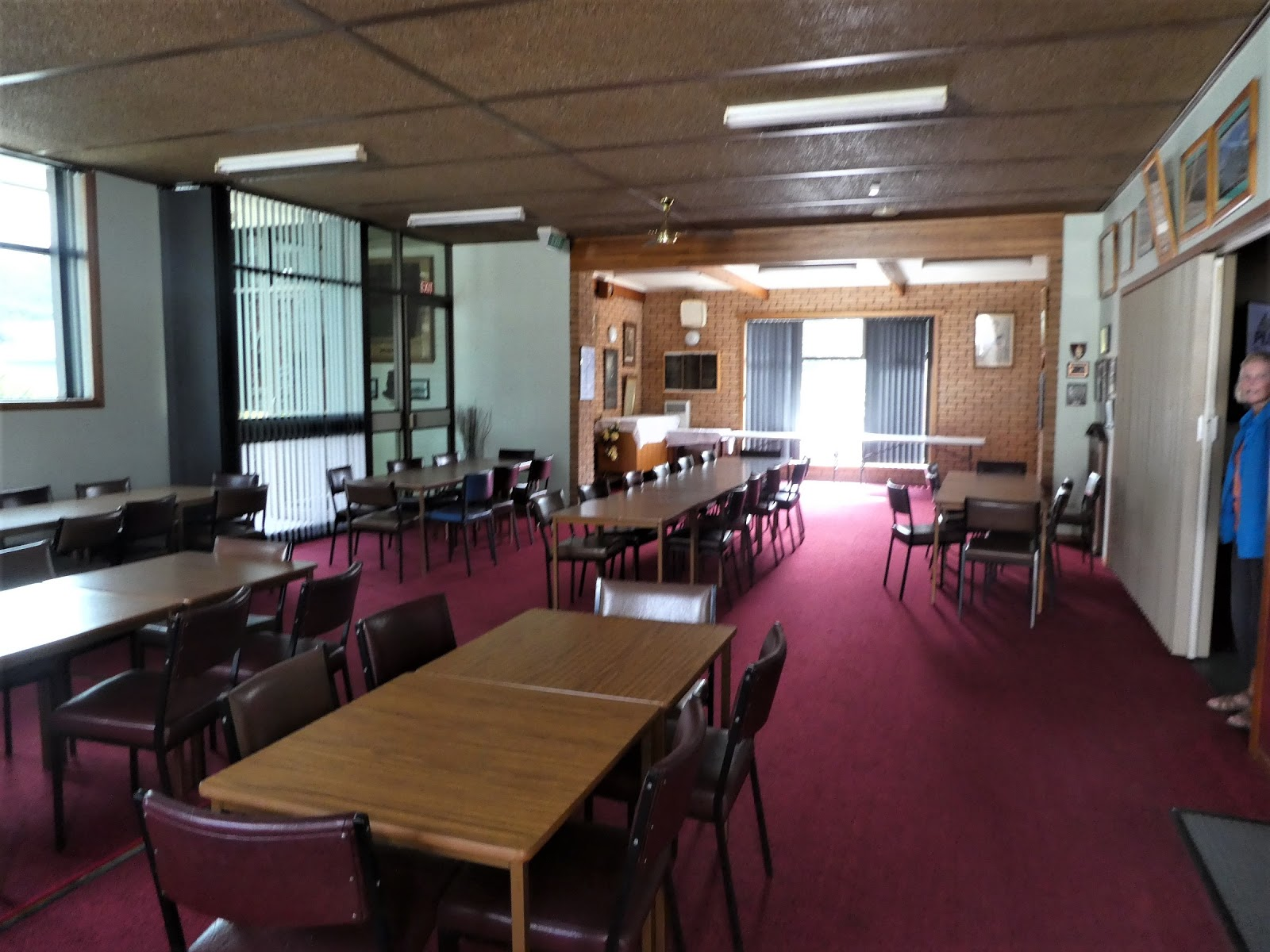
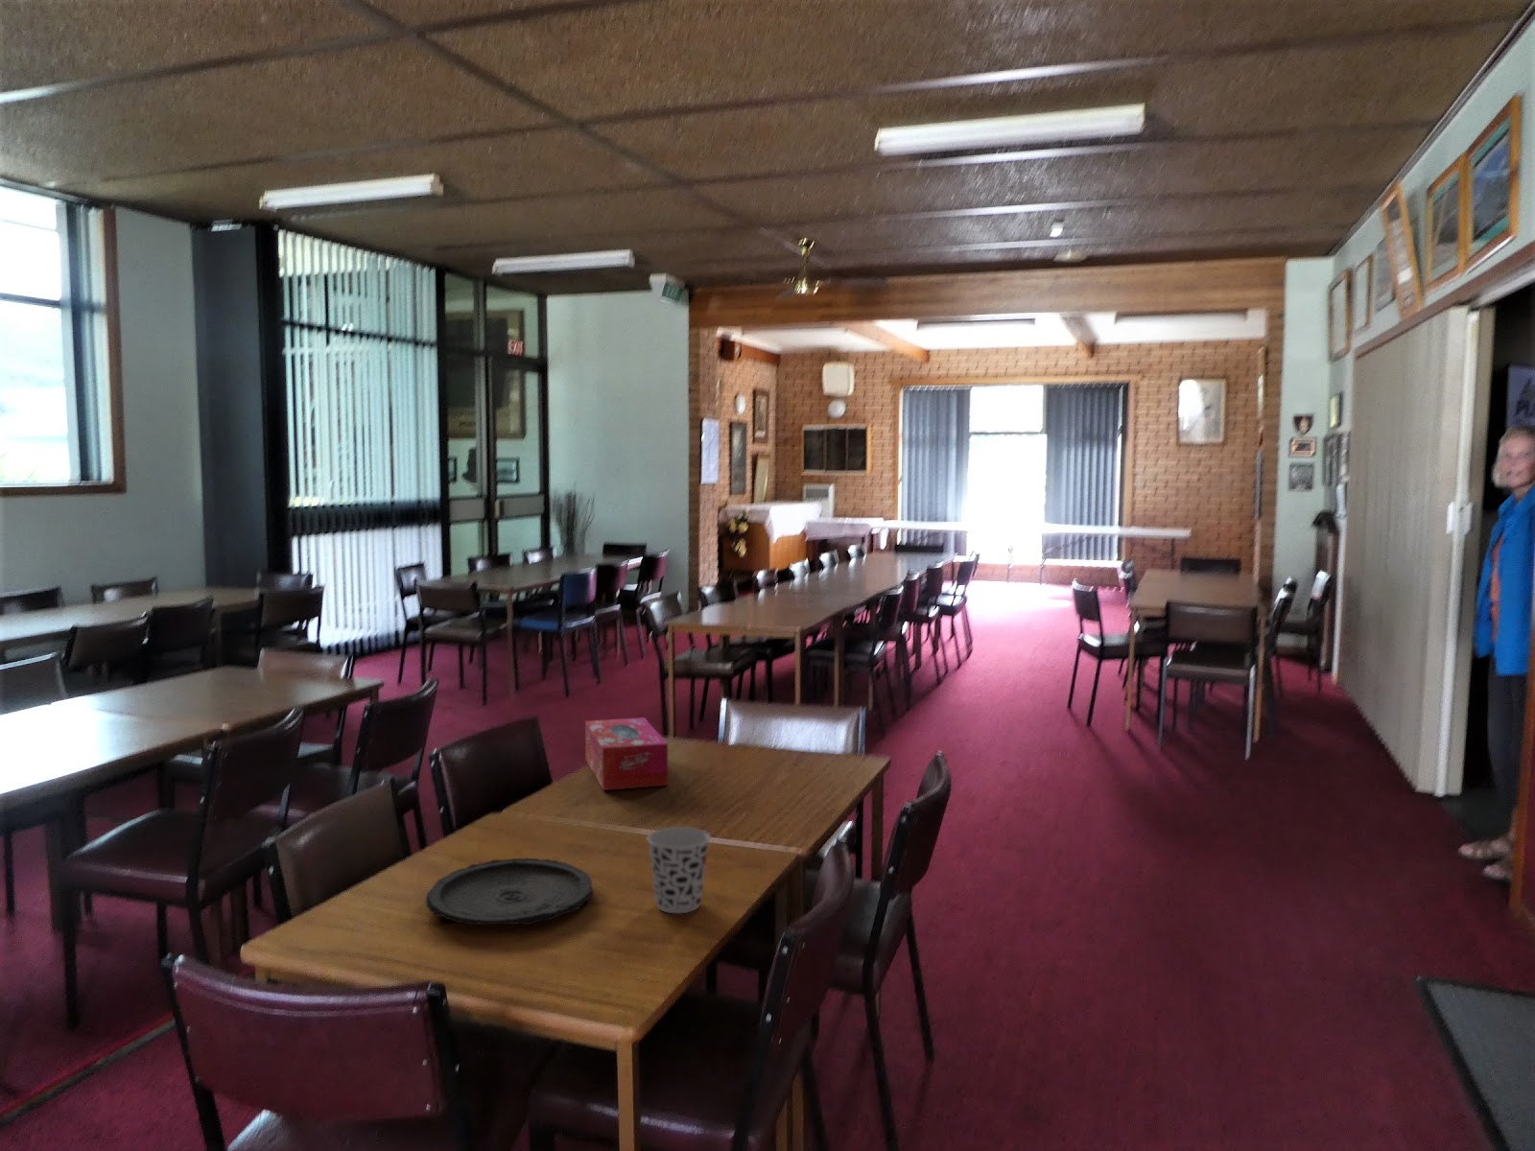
+ cup [647,826,711,914]
+ plate [425,857,593,926]
+ tissue box [584,717,668,792]
